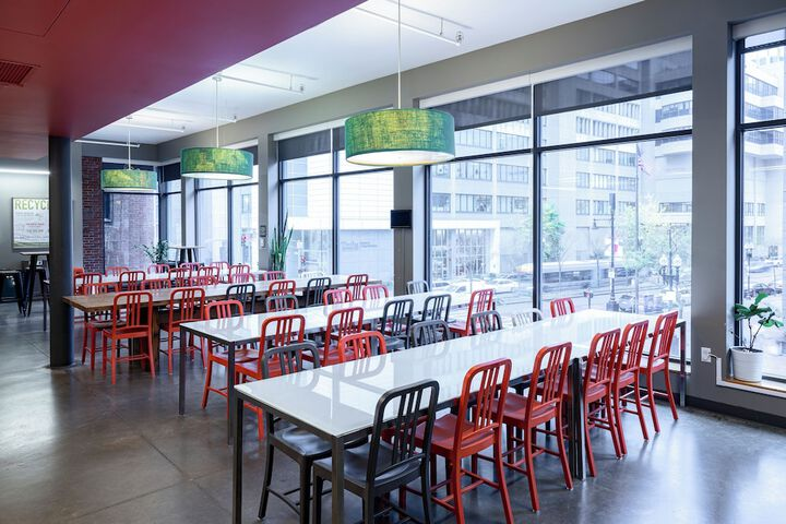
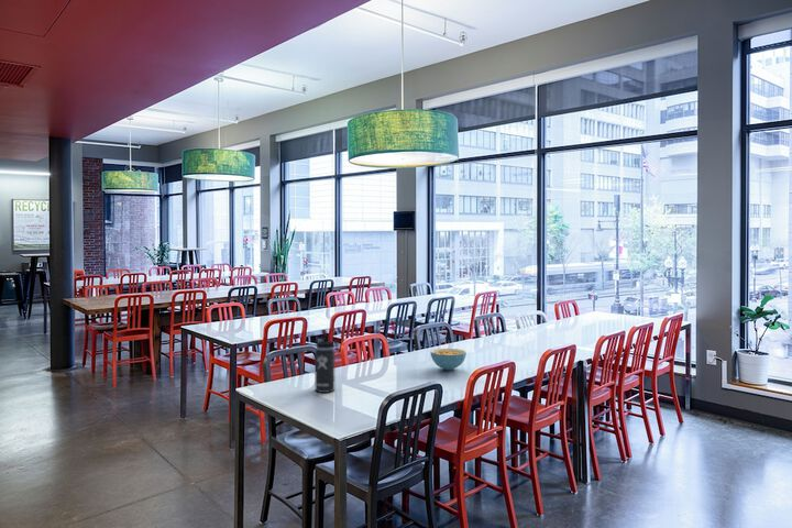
+ thermos bottle [314,332,340,394]
+ cereal bowl [430,348,468,371]
